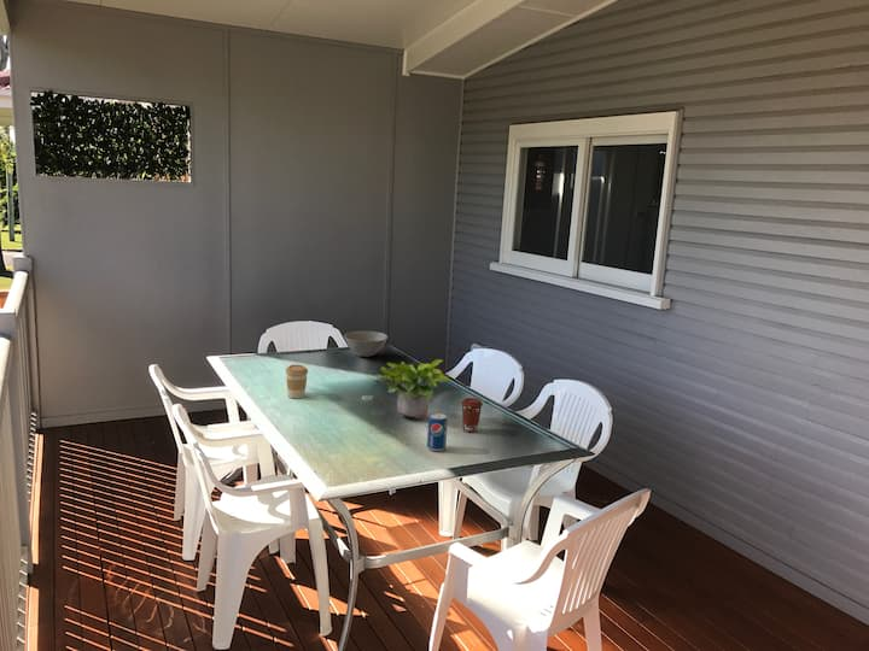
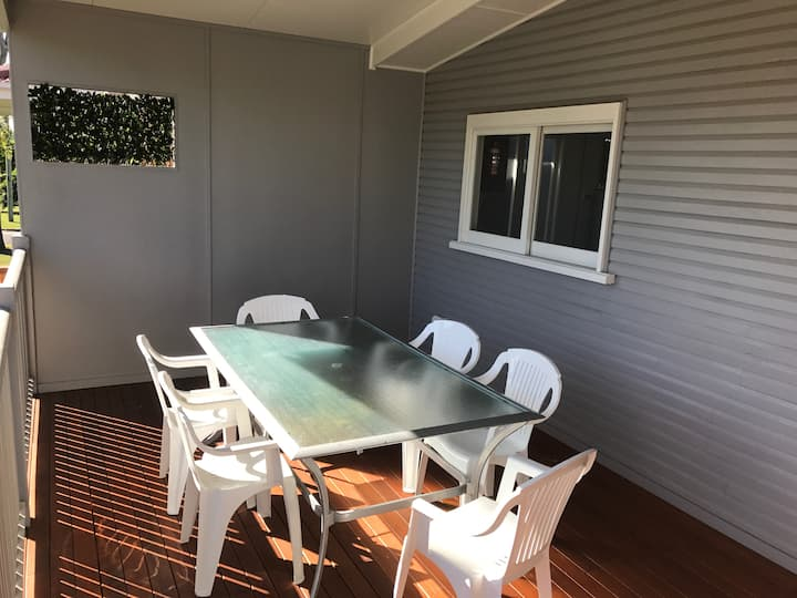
- bowl [343,330,389,358]
- beverage can [426,412,449,452]
- coffee cup [460,397,484,434]
- coffee cup [285,363,309,399]
- potted plant [374,358,451,421]
